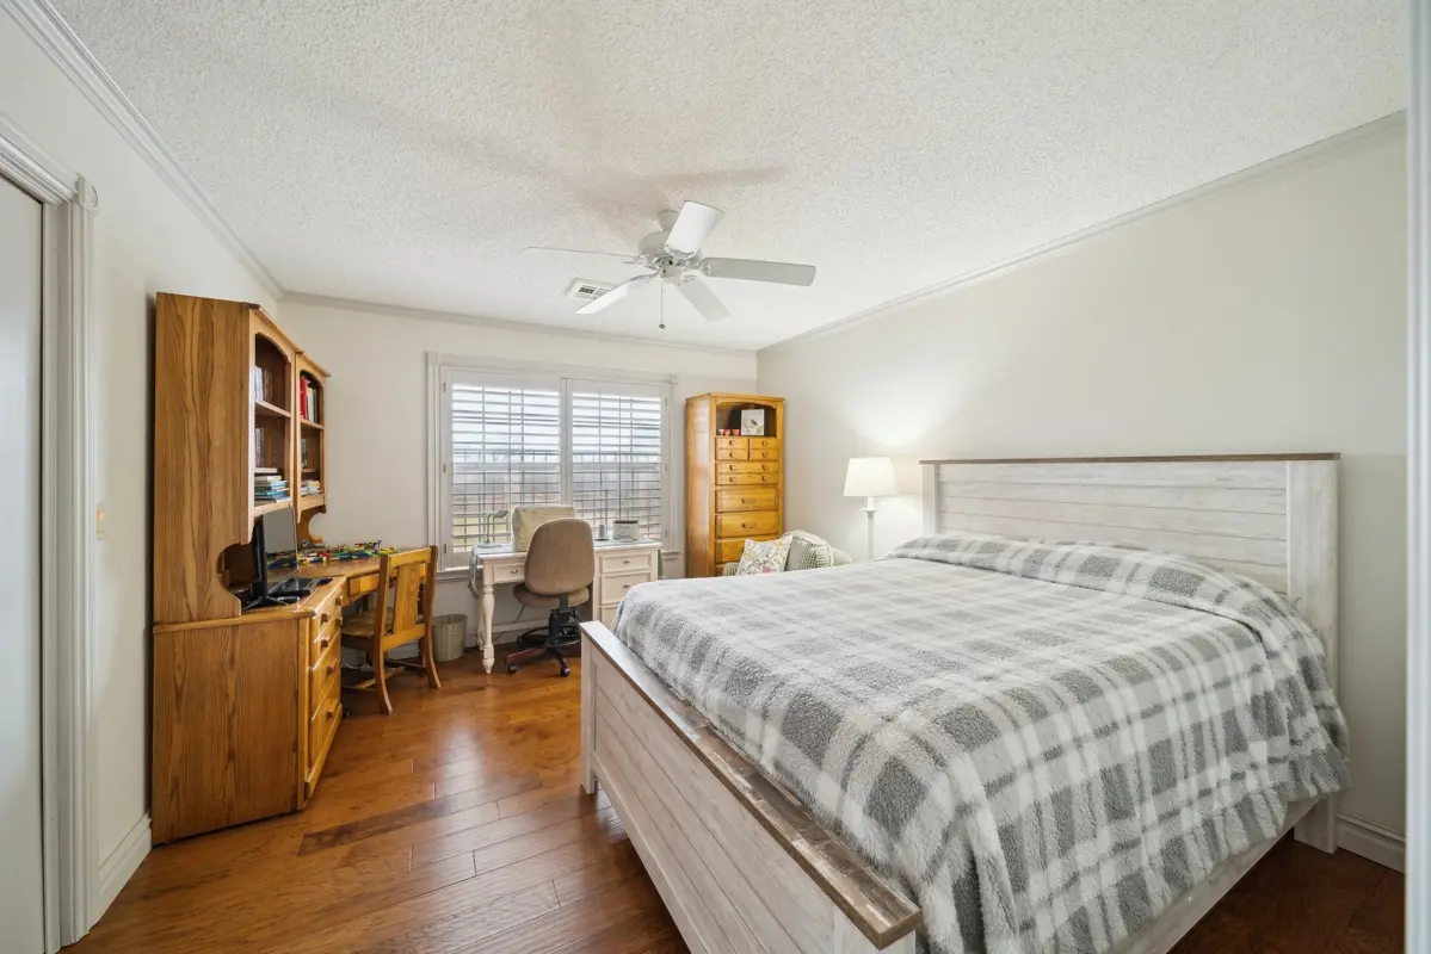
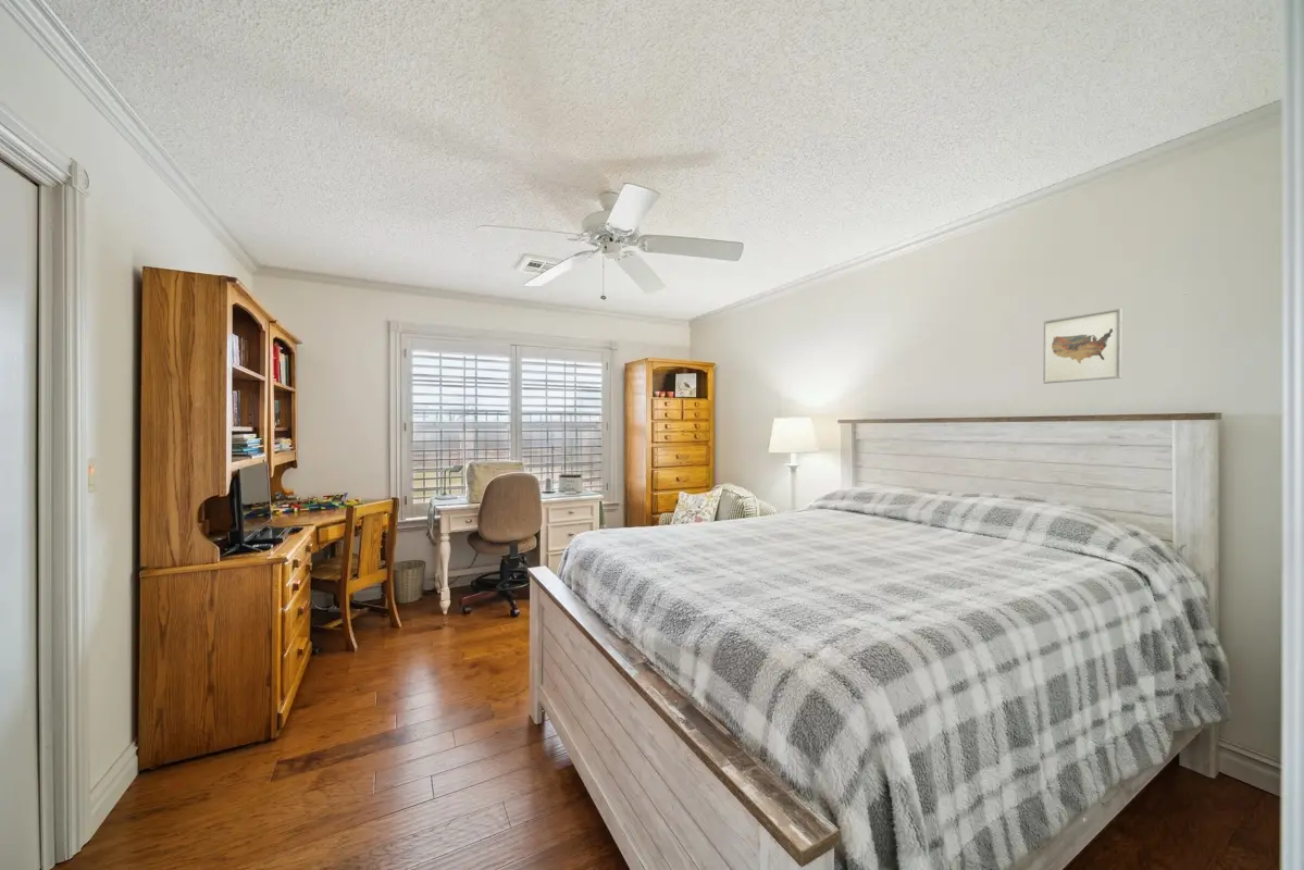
+ wall art [1042,307,1123,385]
